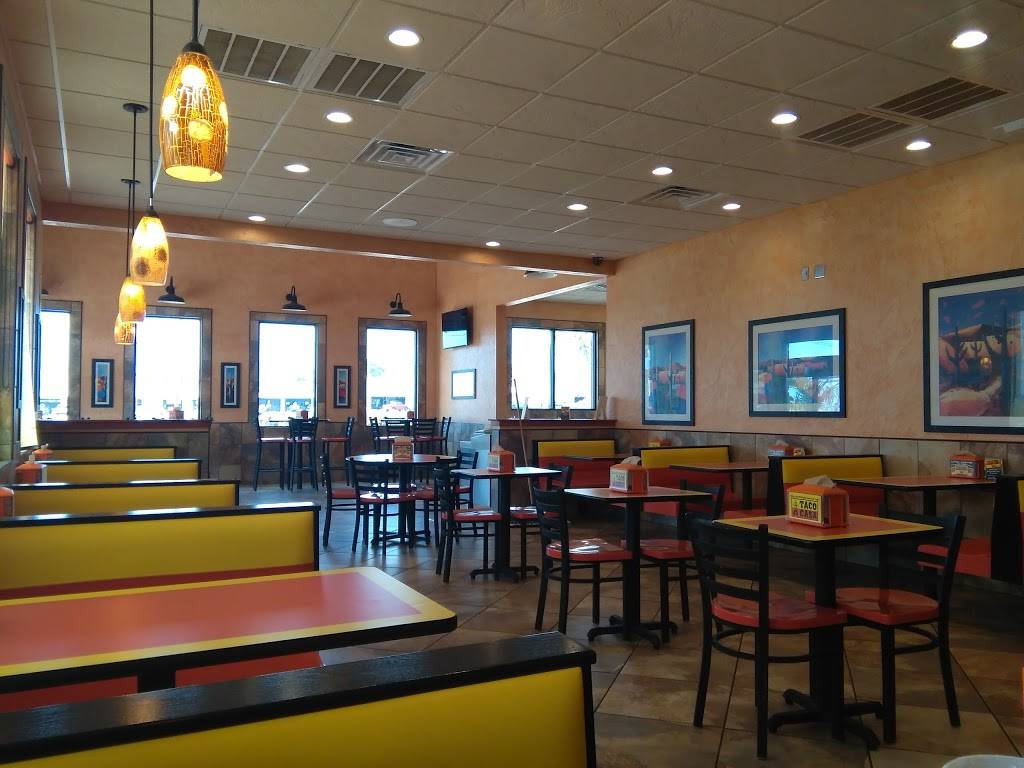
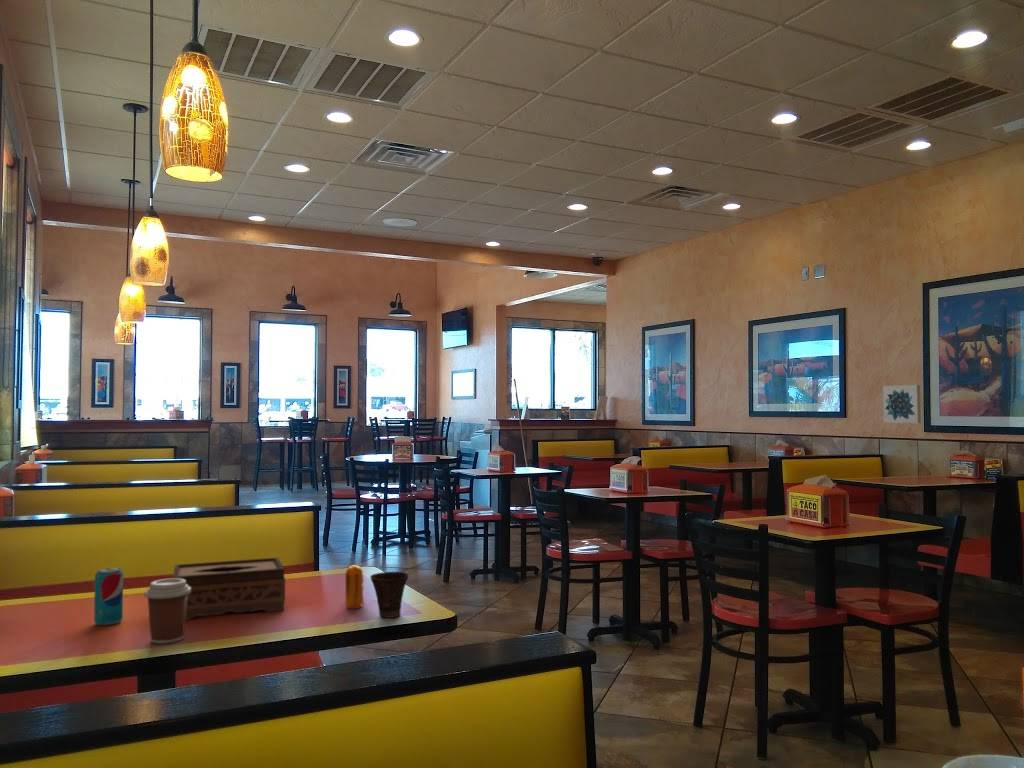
+ pepper shaker [344,564,364,609]
+ coffee cup [143,577,191,645]
+ beverage can [93,567,124,626]
+ tissue box [172,556,286,621]
+ cup [369,571,410,619]
+ wall art [882,384,922,424]
